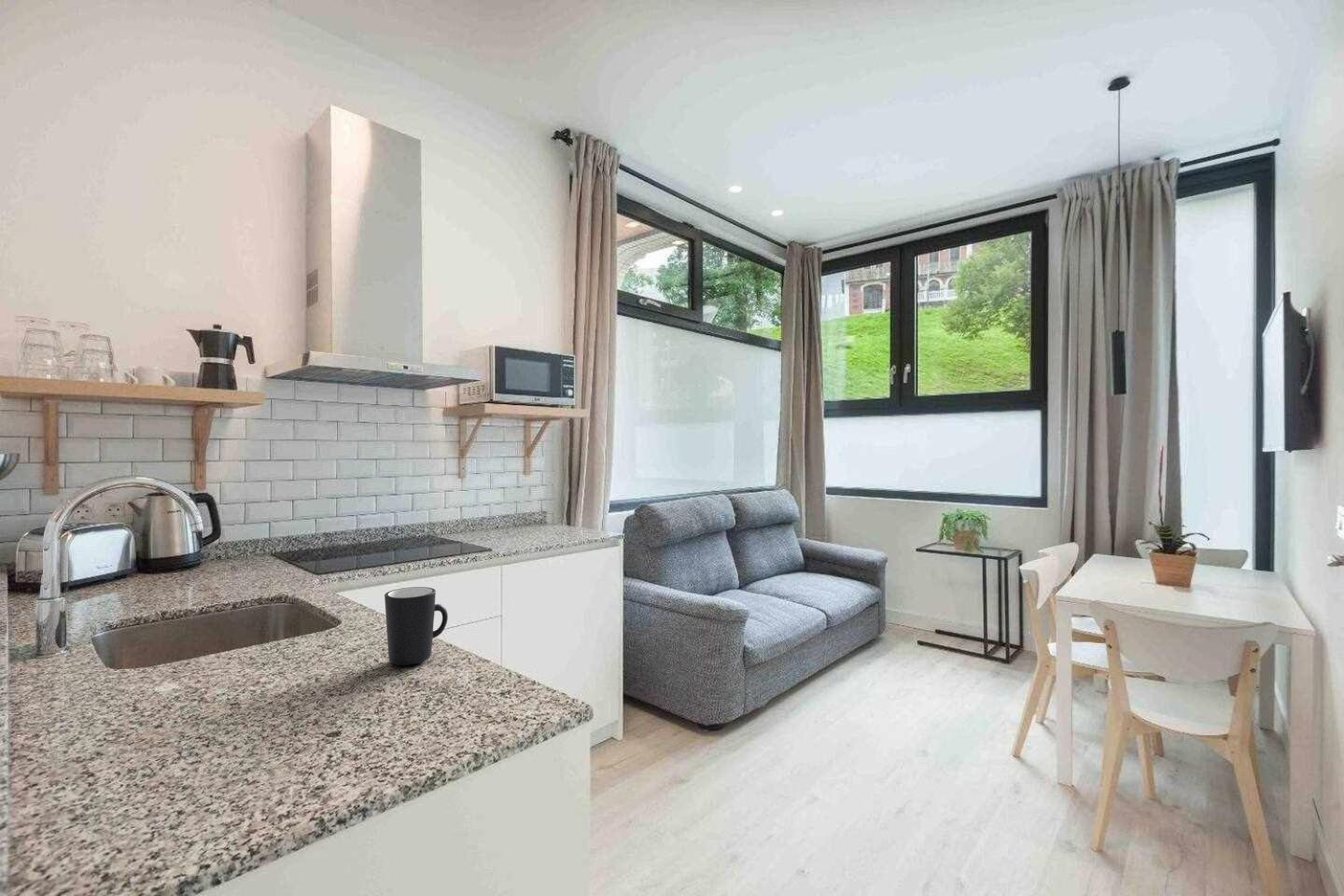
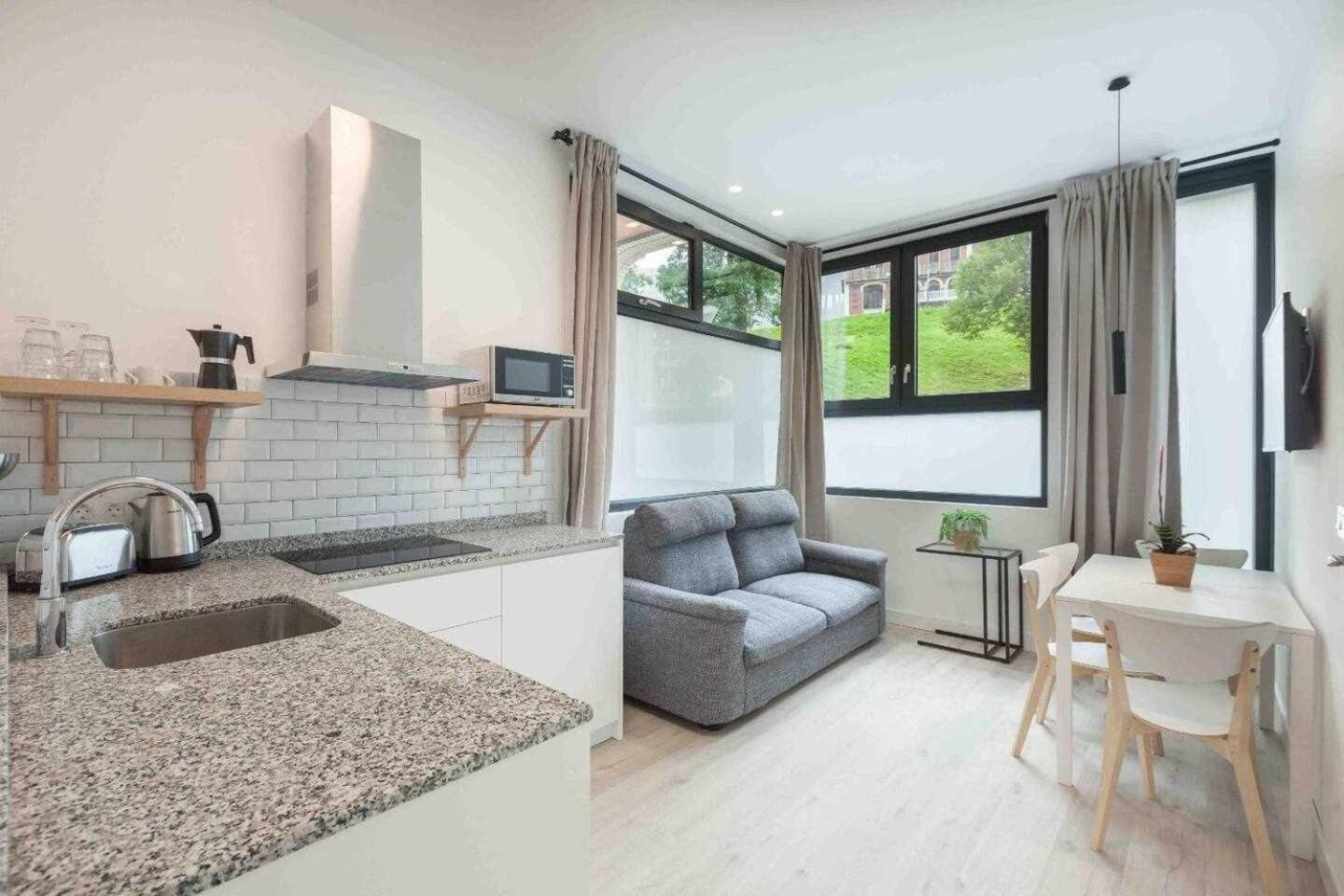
- mug [384,586,449,666]
